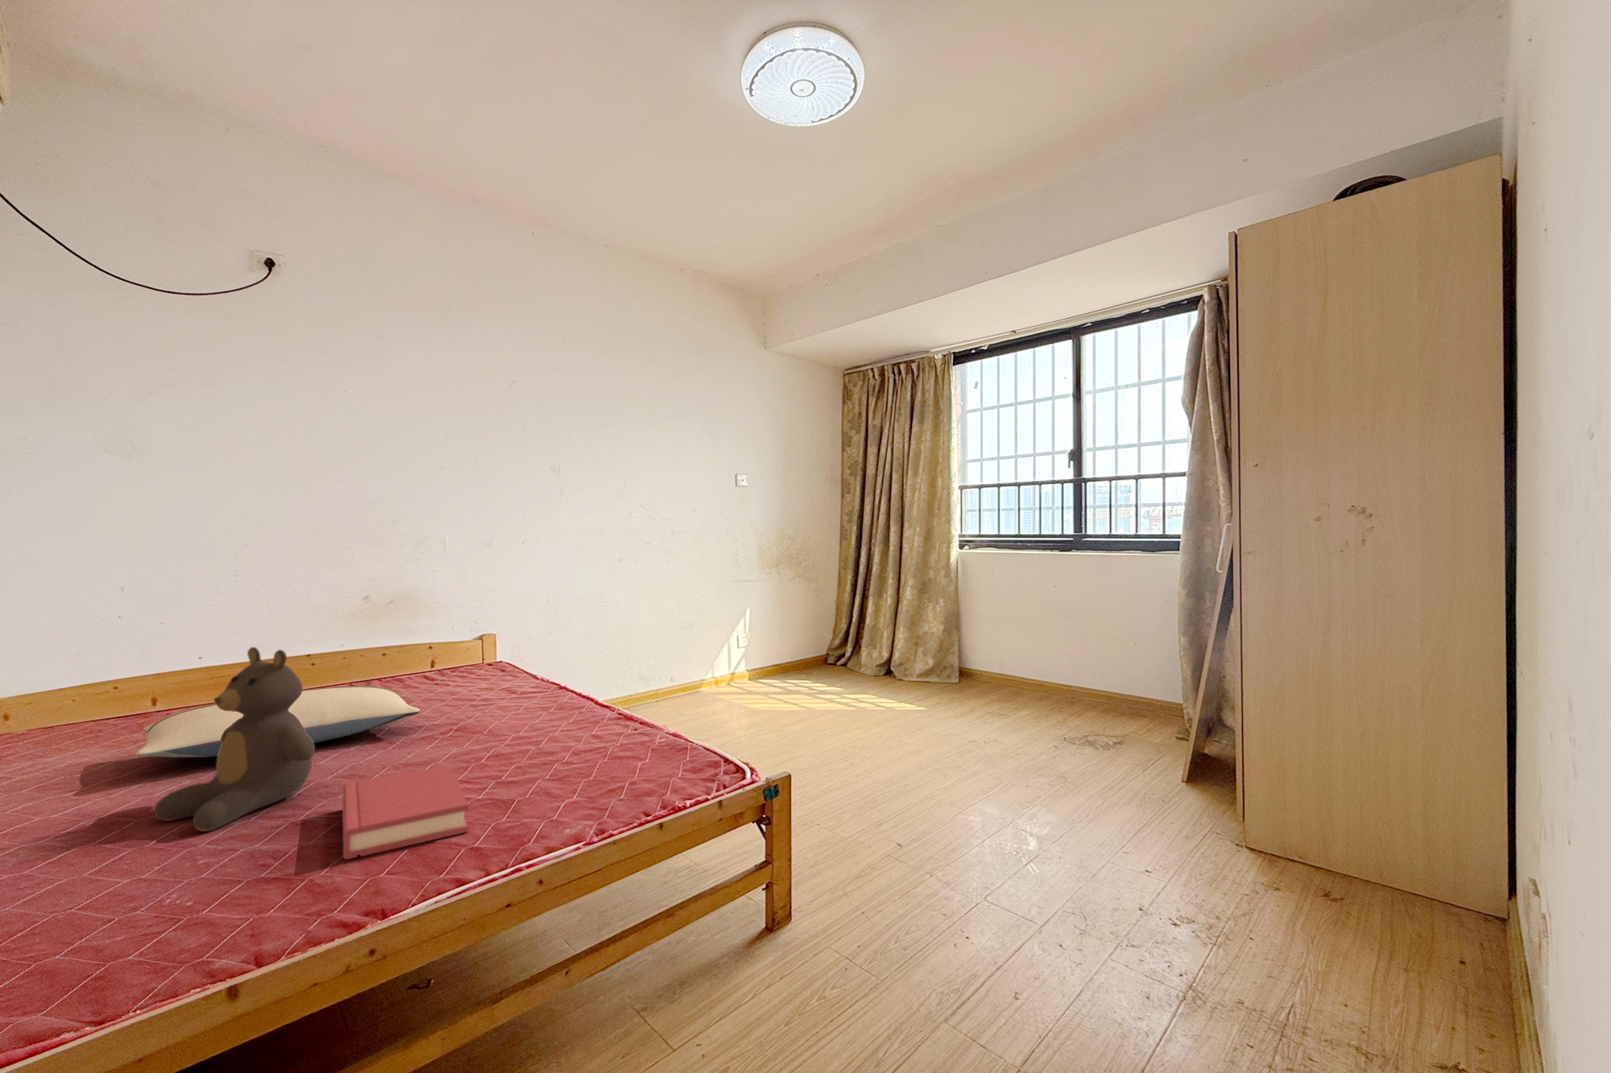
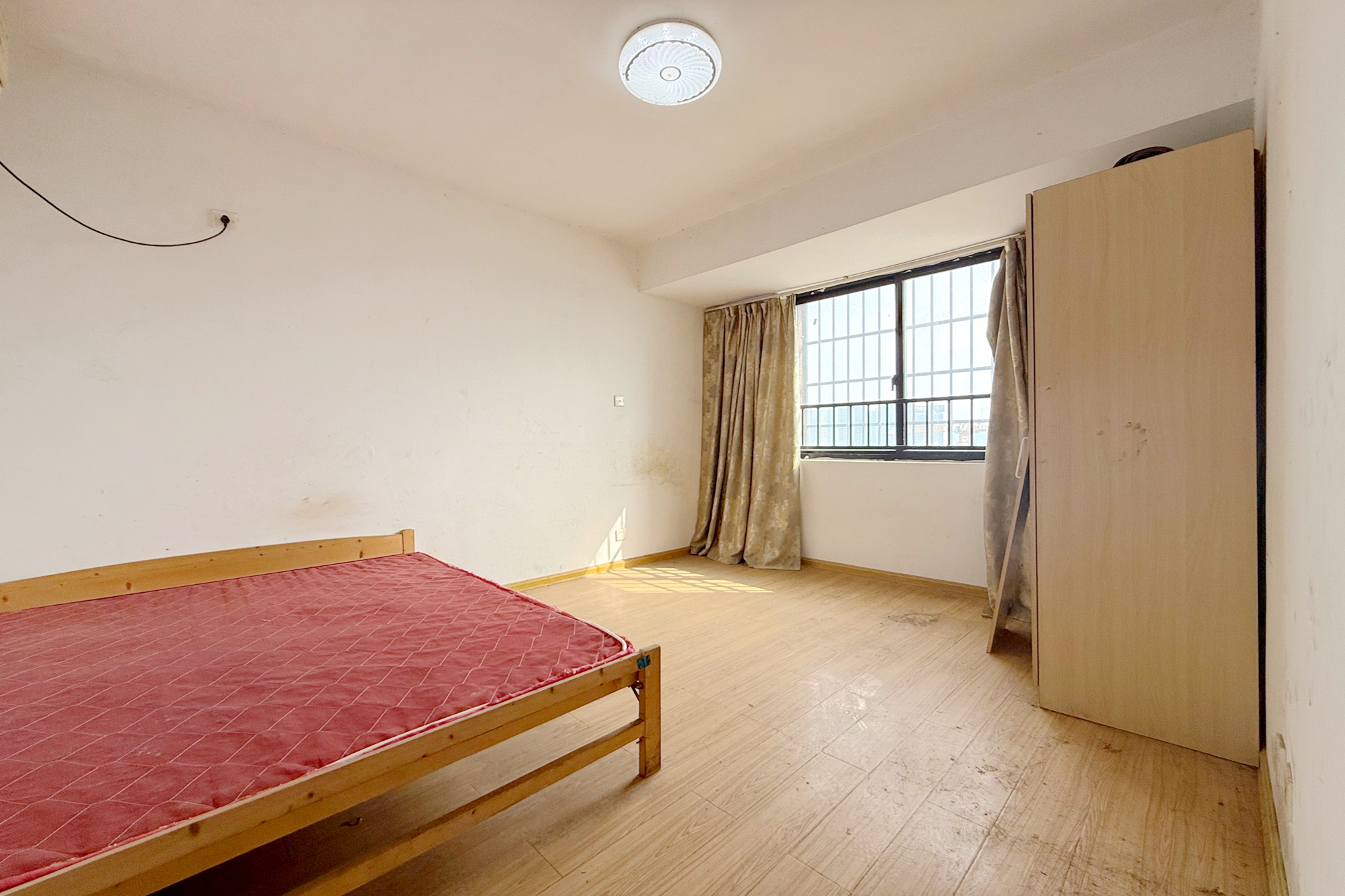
- teddy bear [153,647,316,832]
- hardback book [341,765,470,861]
- pillow [135,685,420,758]
